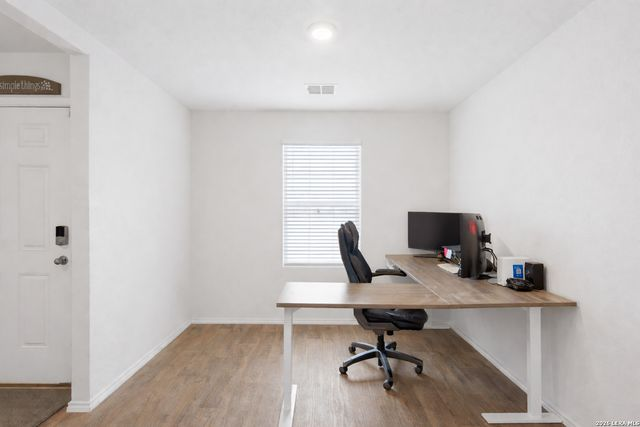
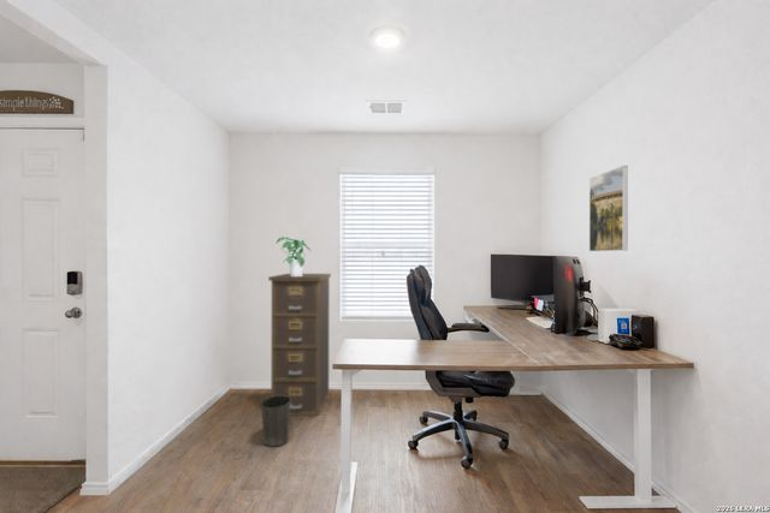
+ waste basket [260,395,291,448]
+ potted plant [274,235,312,276]
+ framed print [588,165,629,252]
+ filing cabinet [267,273,332,417]
